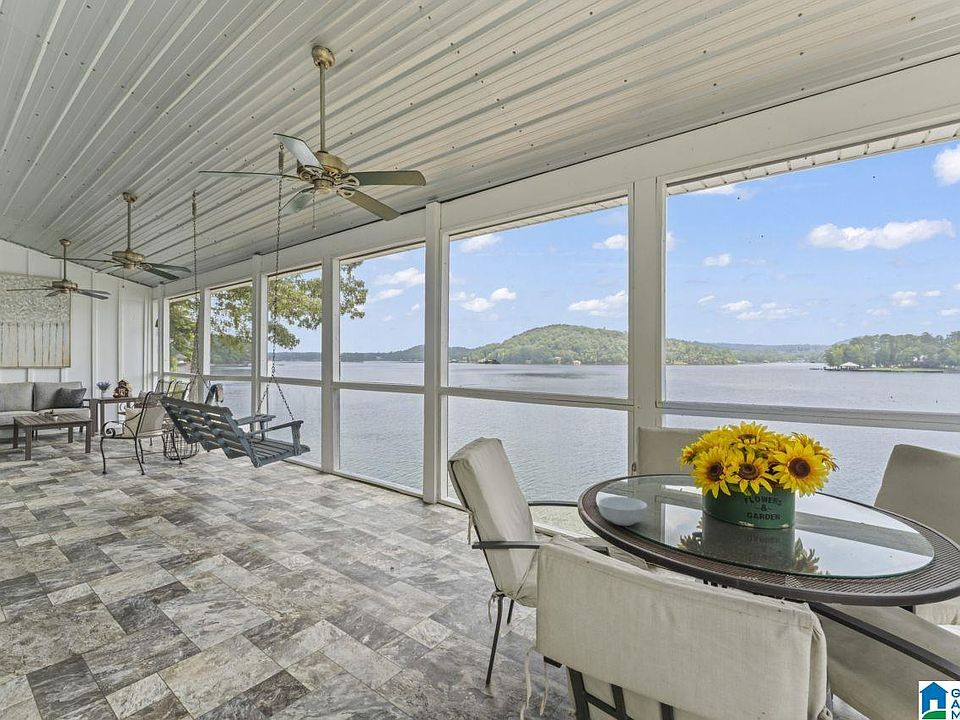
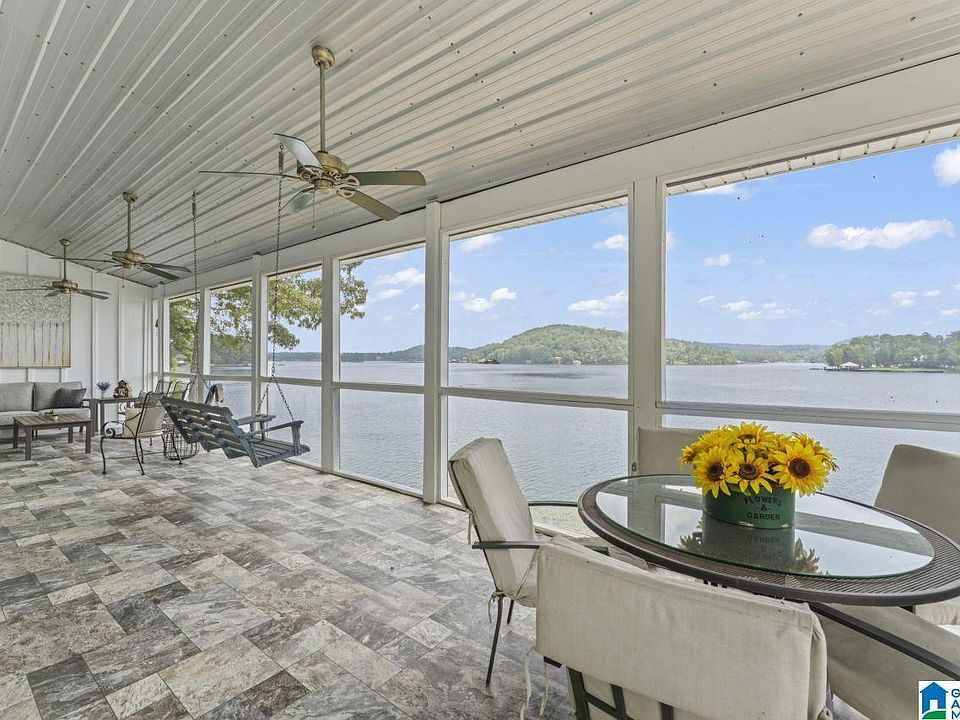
- cereal bowl [598,496,648,527]
